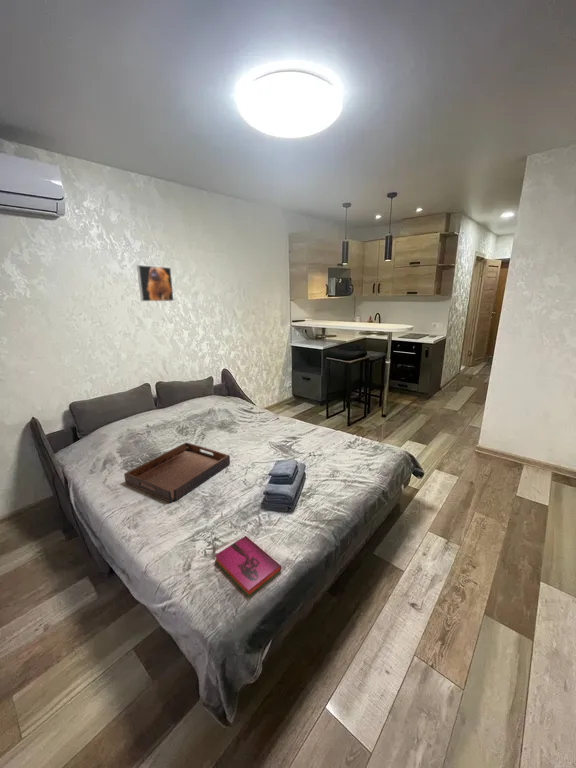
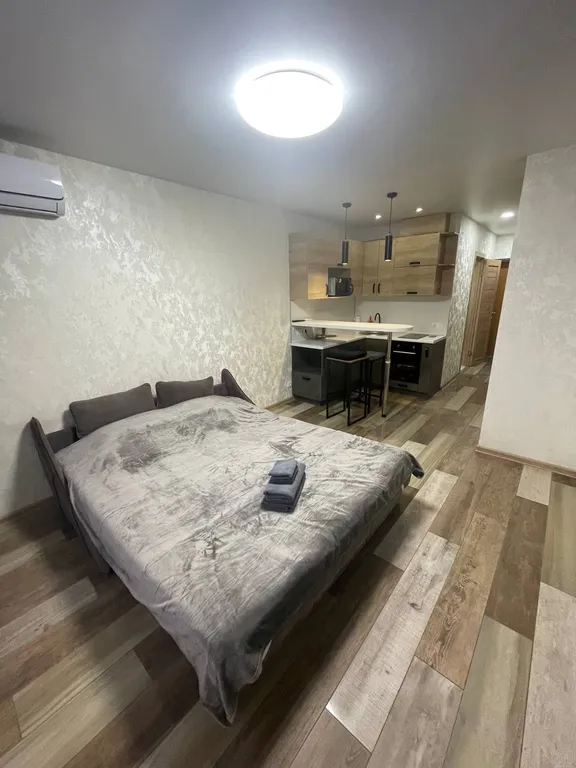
- serving tray [123,441,231,503]
- hardback book [214,535,282,597]
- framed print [136,264,175,302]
